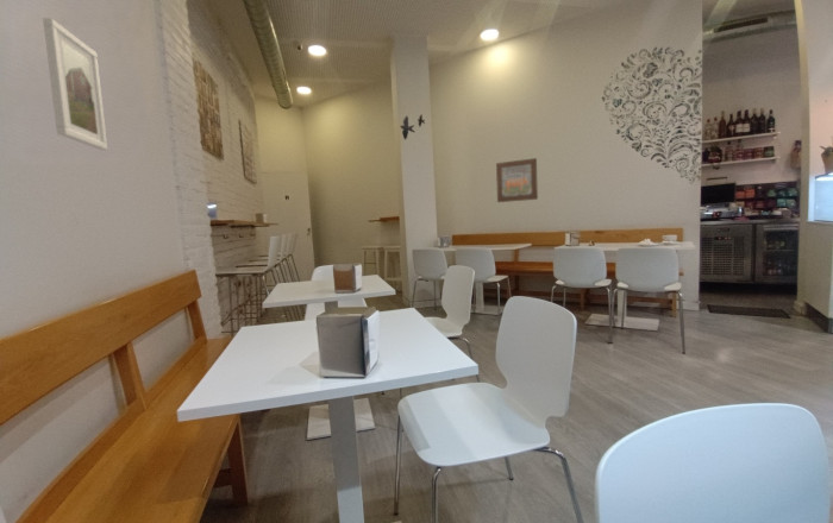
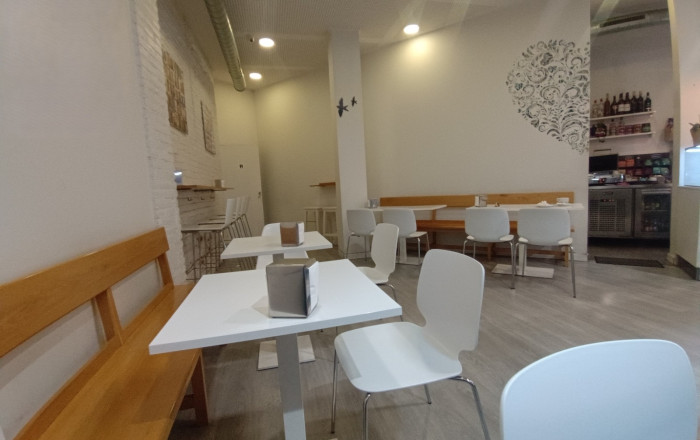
- wall art [495,157,539,203]
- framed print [42,17,108,151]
